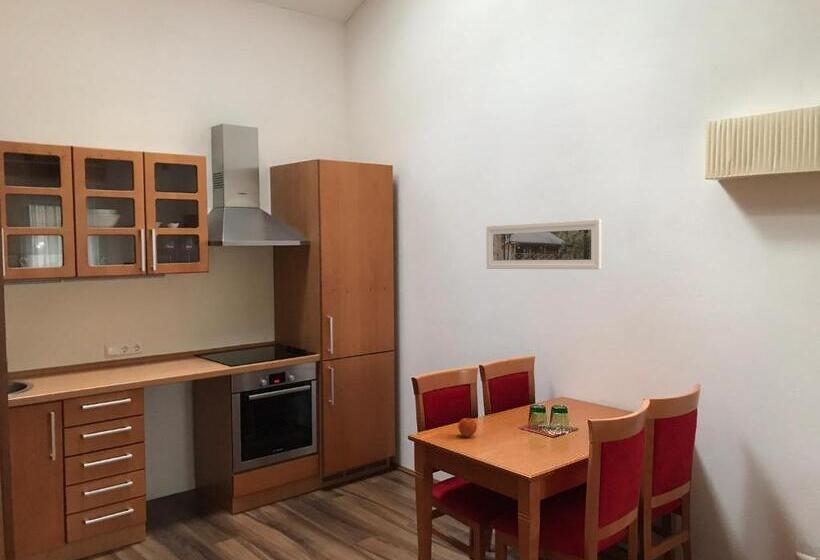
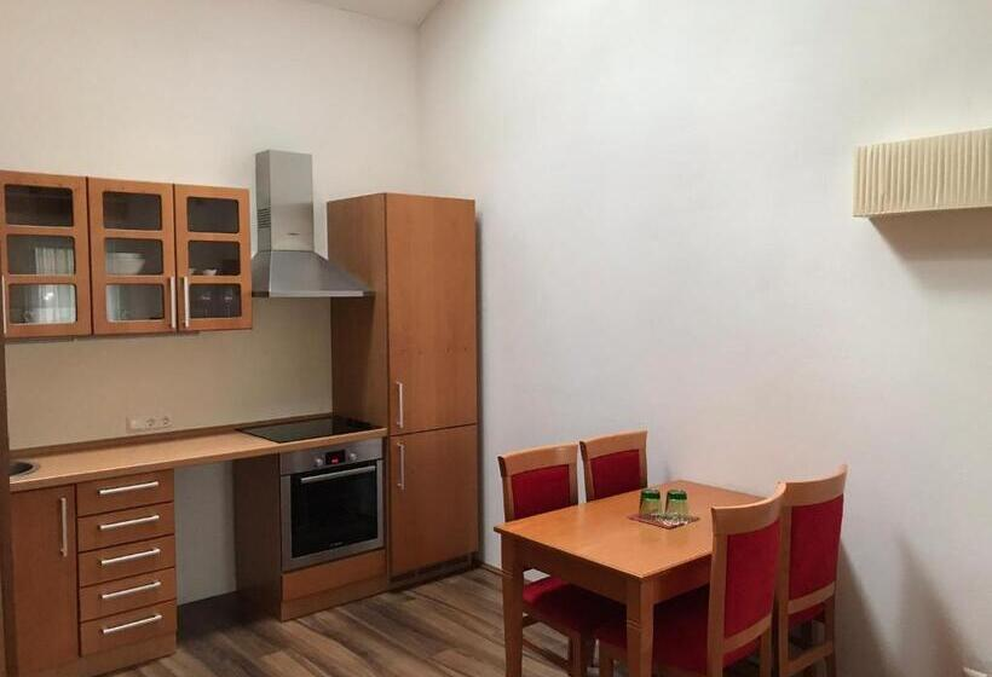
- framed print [485,218,603,270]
- apple [457,416,478,438]
